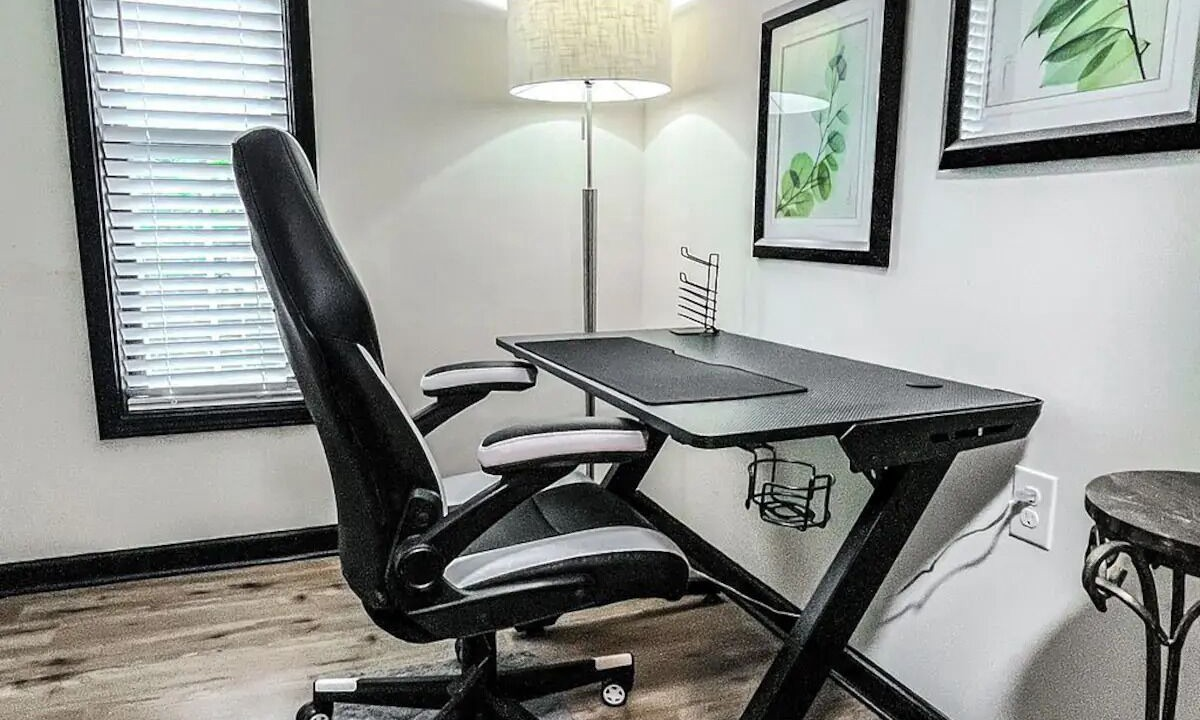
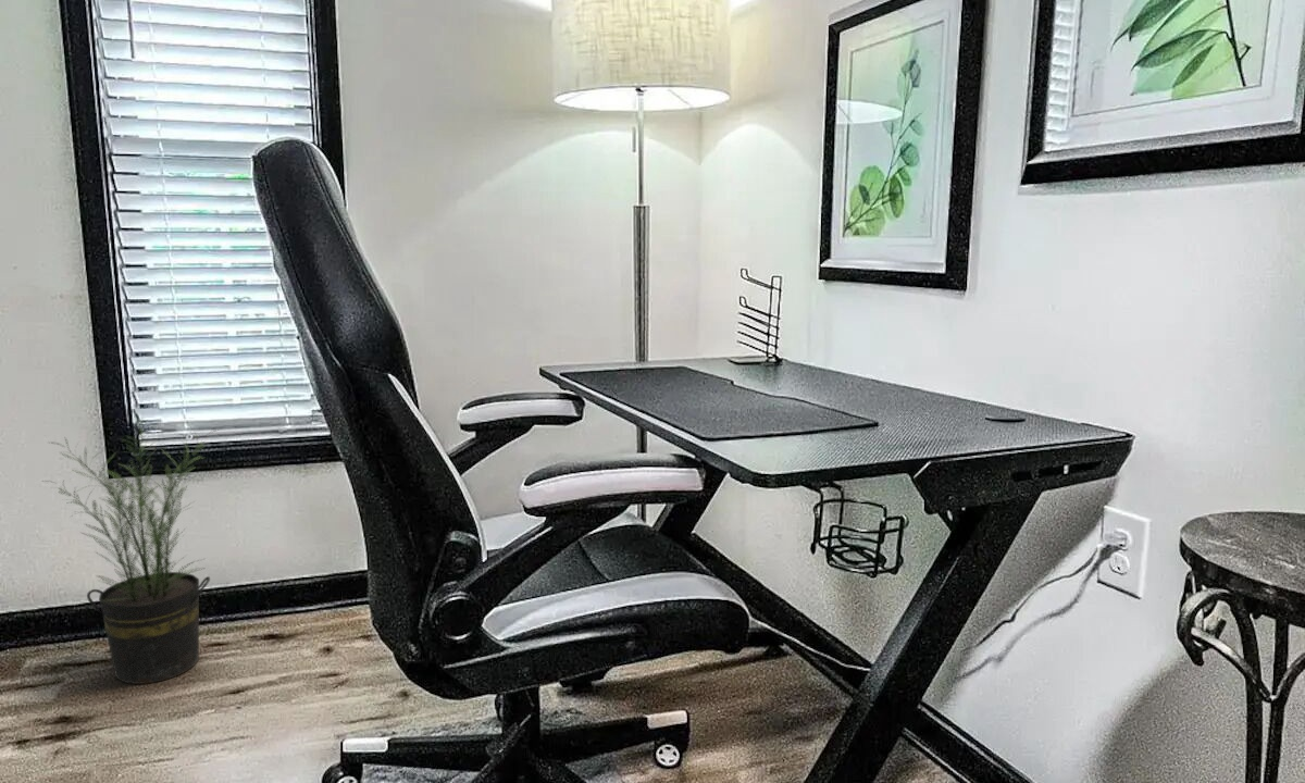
+ potted plant [40,415,222,685]
